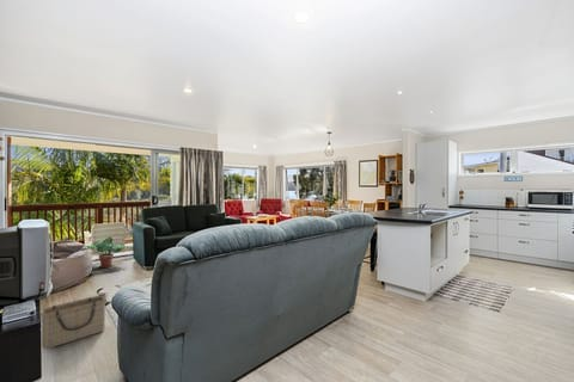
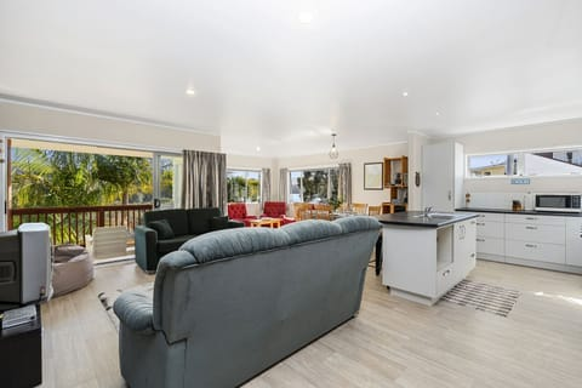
- potted plant [85,235,134,269]
- basket [39,294,108,350]
